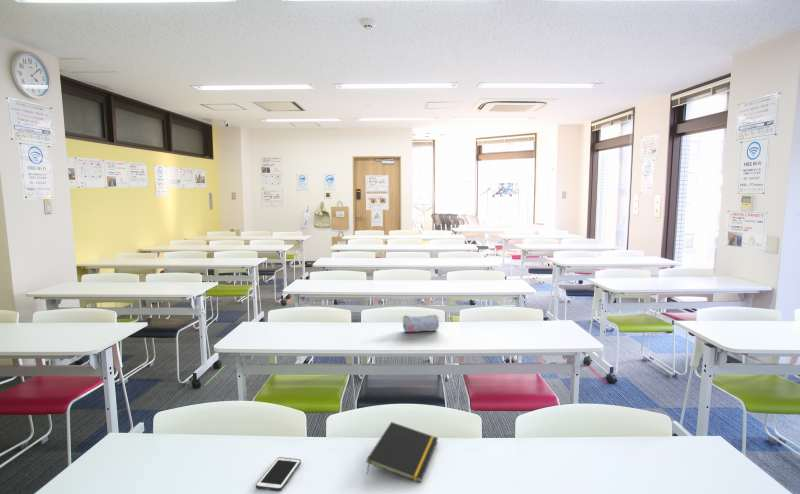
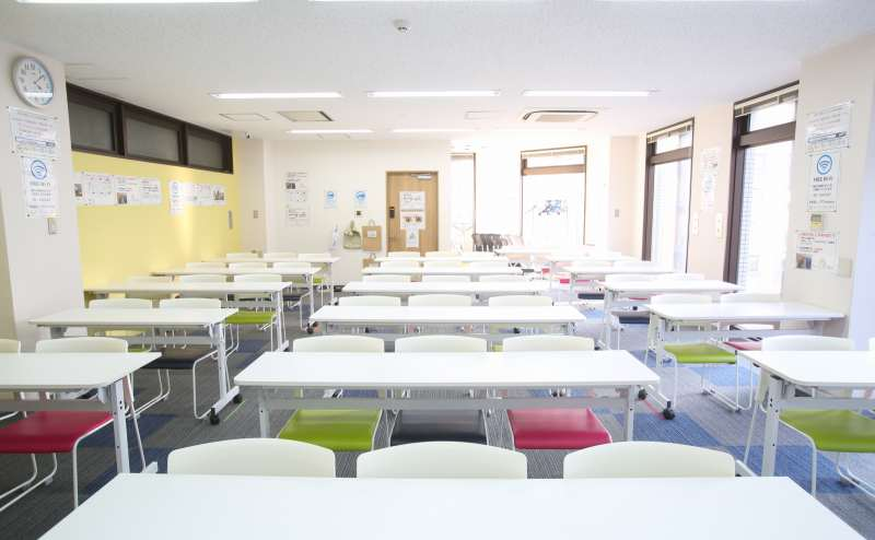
- notepad [365,421,439,484]
- cell phone [255,456,302,492]
- pencil case [402,313,440,333]
